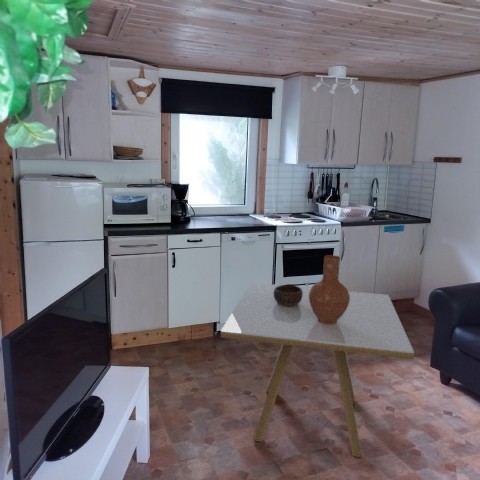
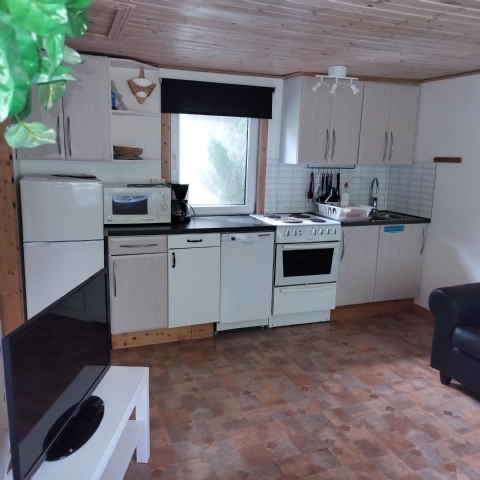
- bowl [274,283,303,307]
- vase [309,254,350,325]
- dining table [220,282,415,458]
